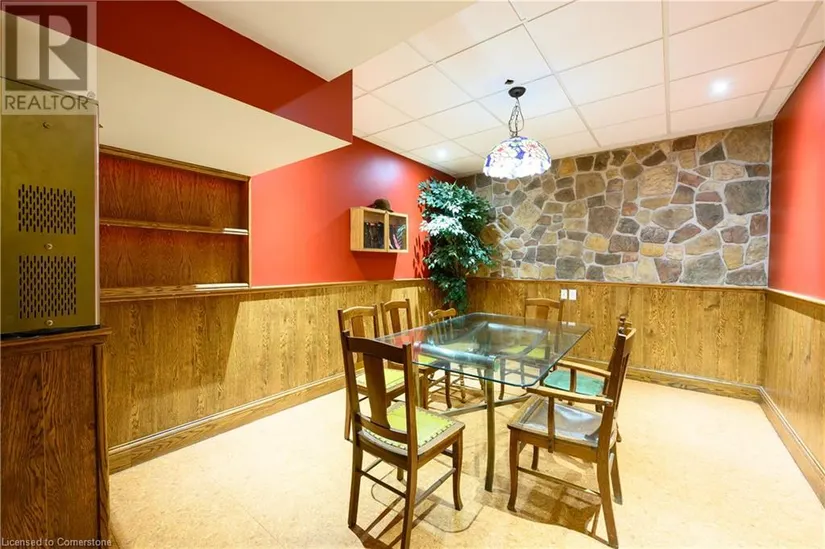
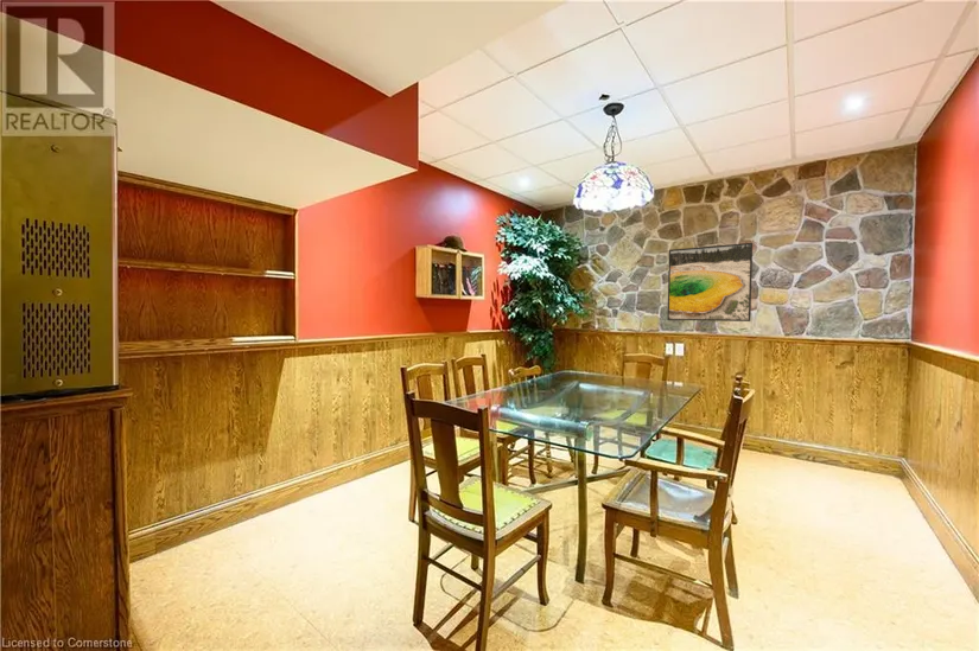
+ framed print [666,242,754,323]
